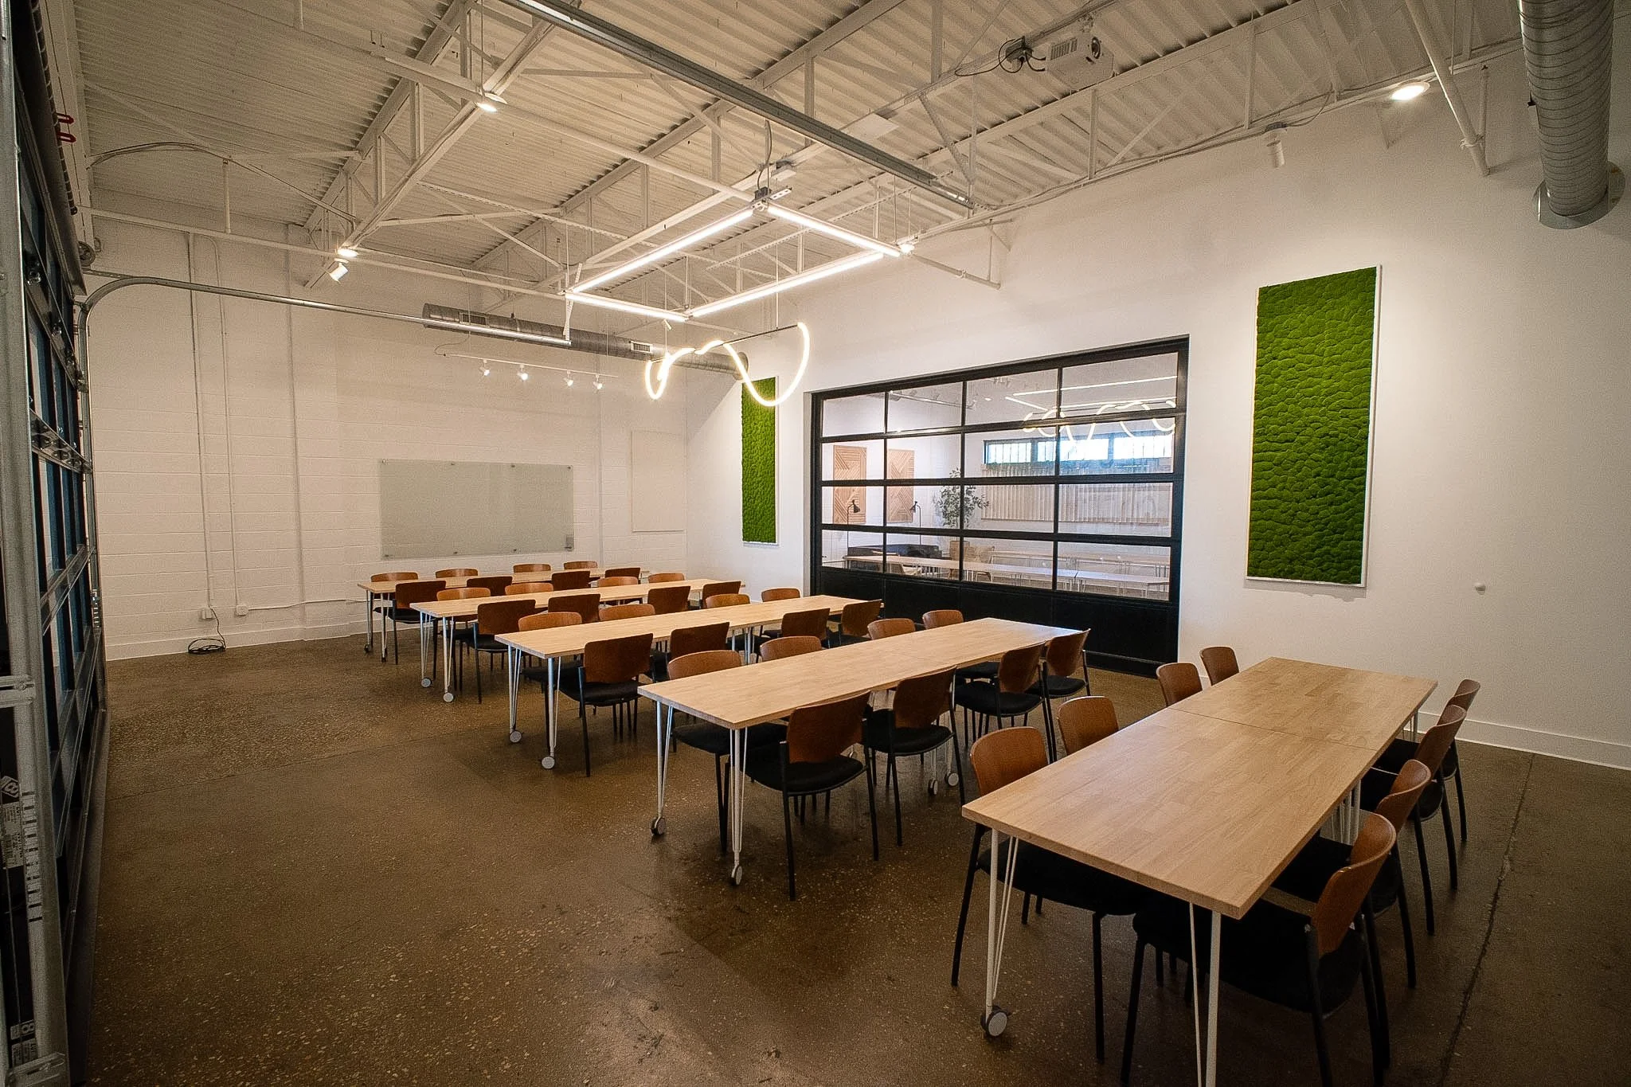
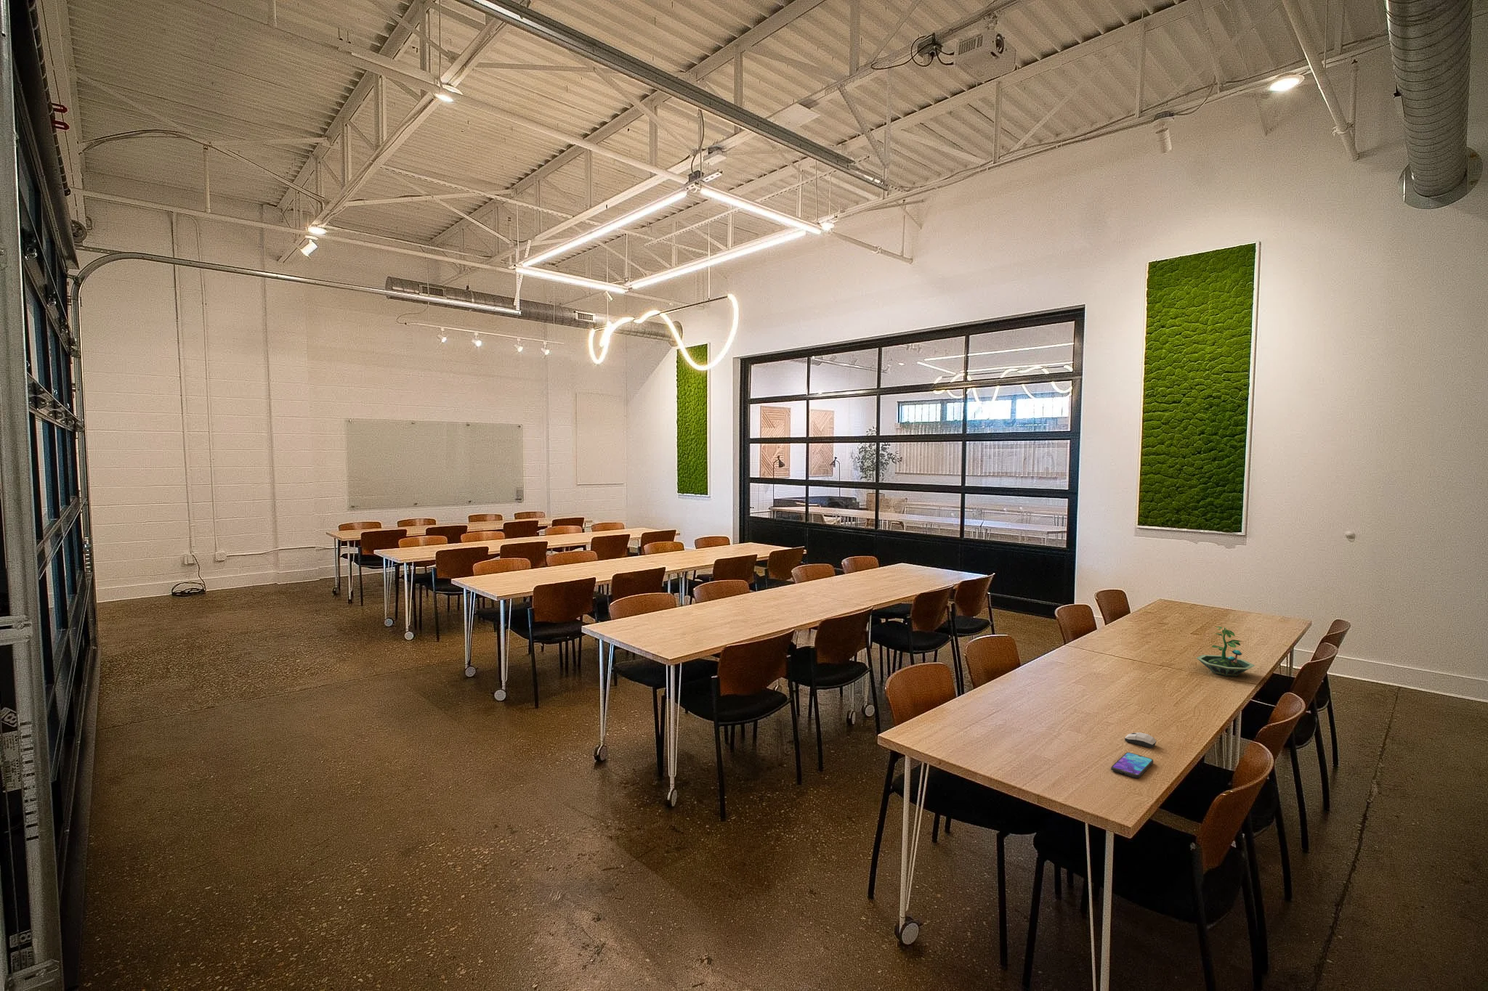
+ smartphone [1110,751,1155,779]
+ terrarium [1196,626,1256,677]
+ computer mouse [1124,732,1157,749]
